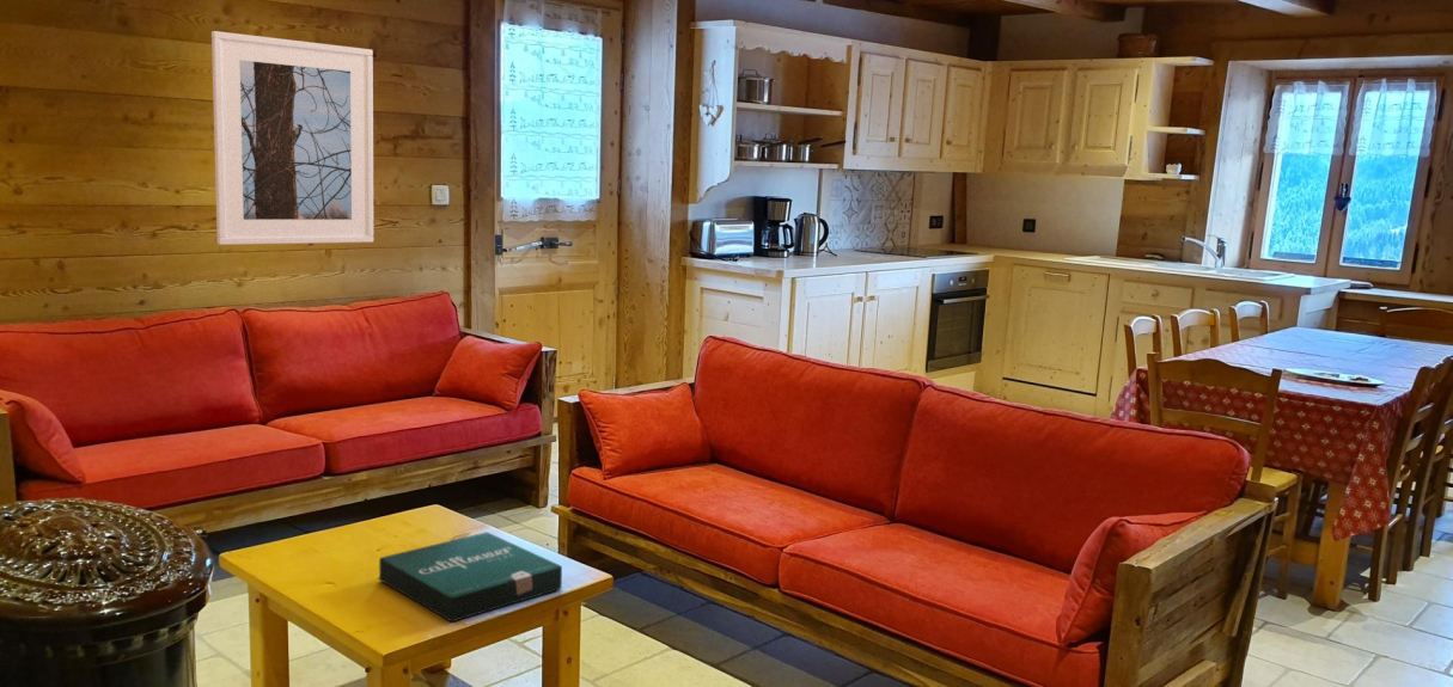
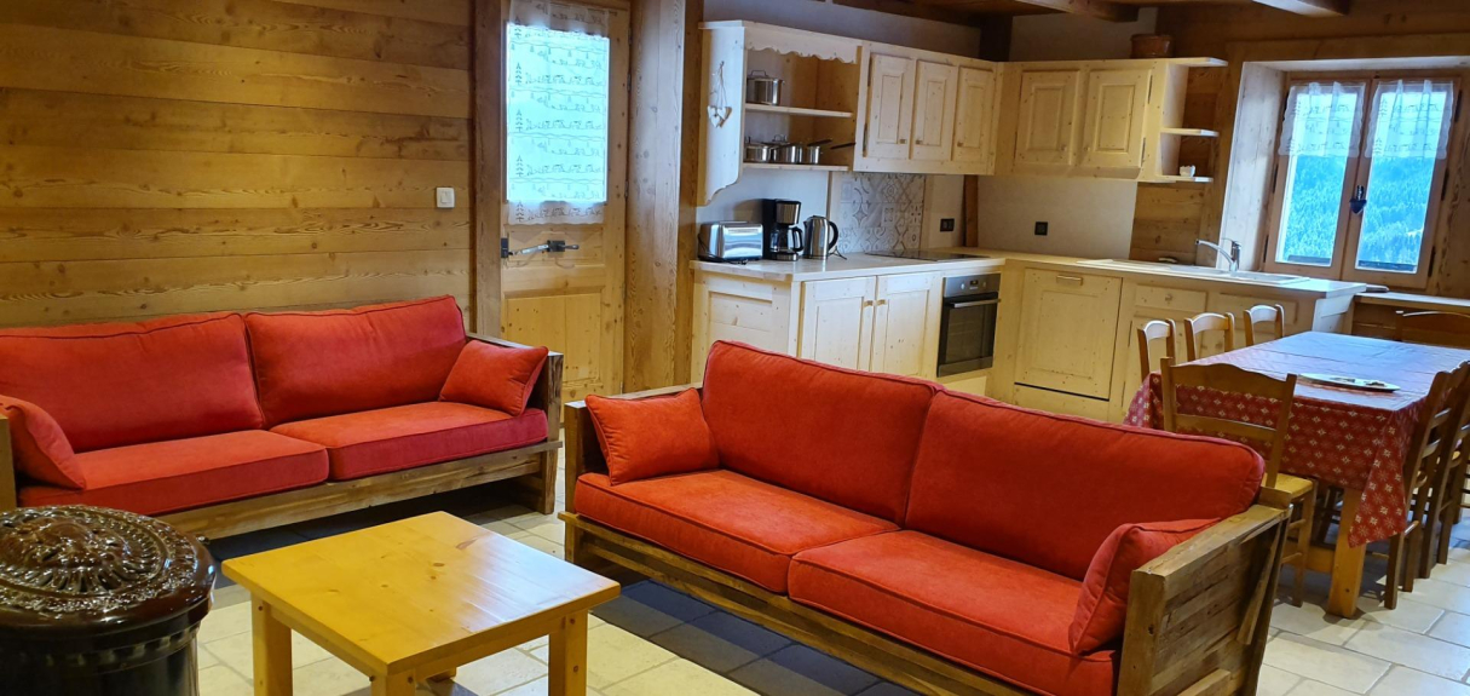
- pizza box [378,530,563,622]
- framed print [210,30,374,246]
